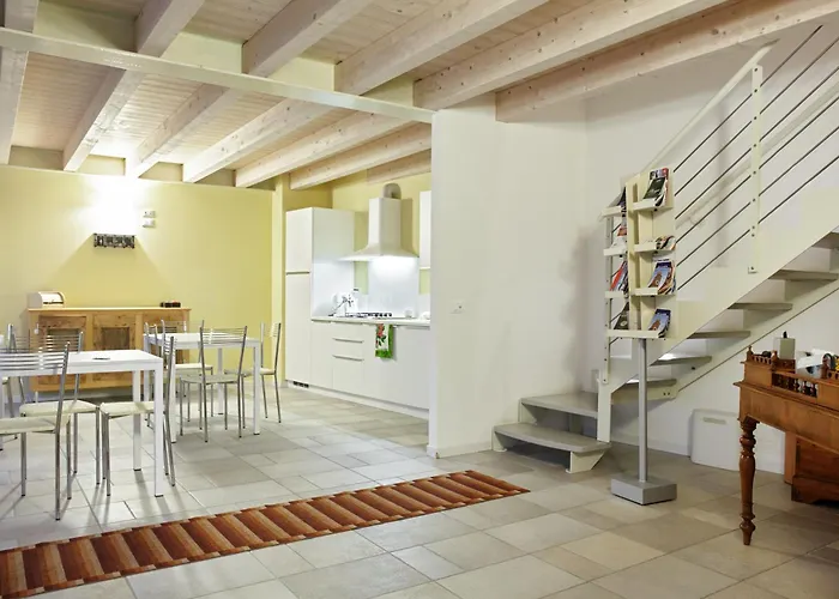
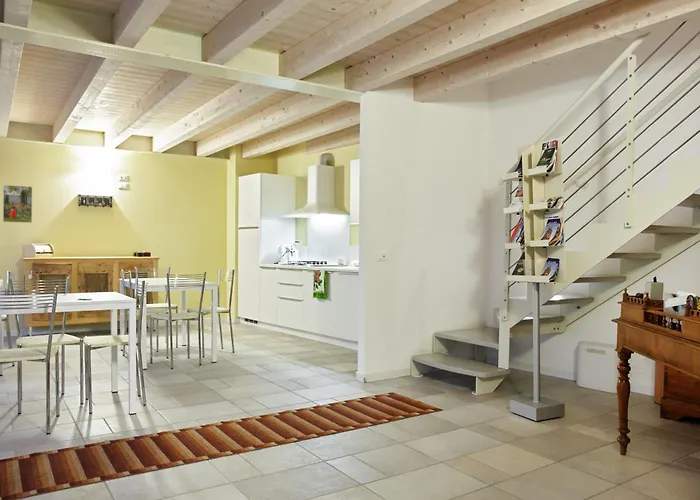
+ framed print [2,184,33,224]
